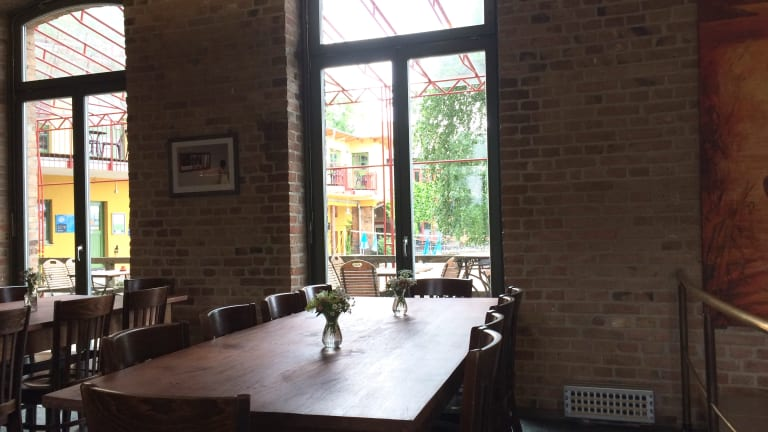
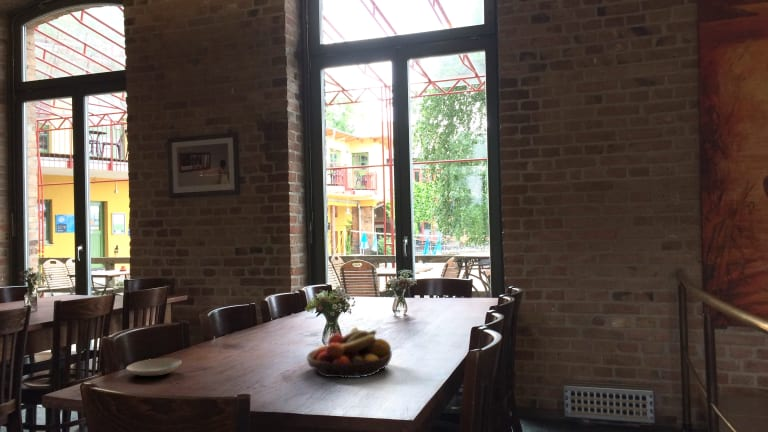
+ plate [125,357,182,377]
+ fruit bowl [306,326,393,379]
